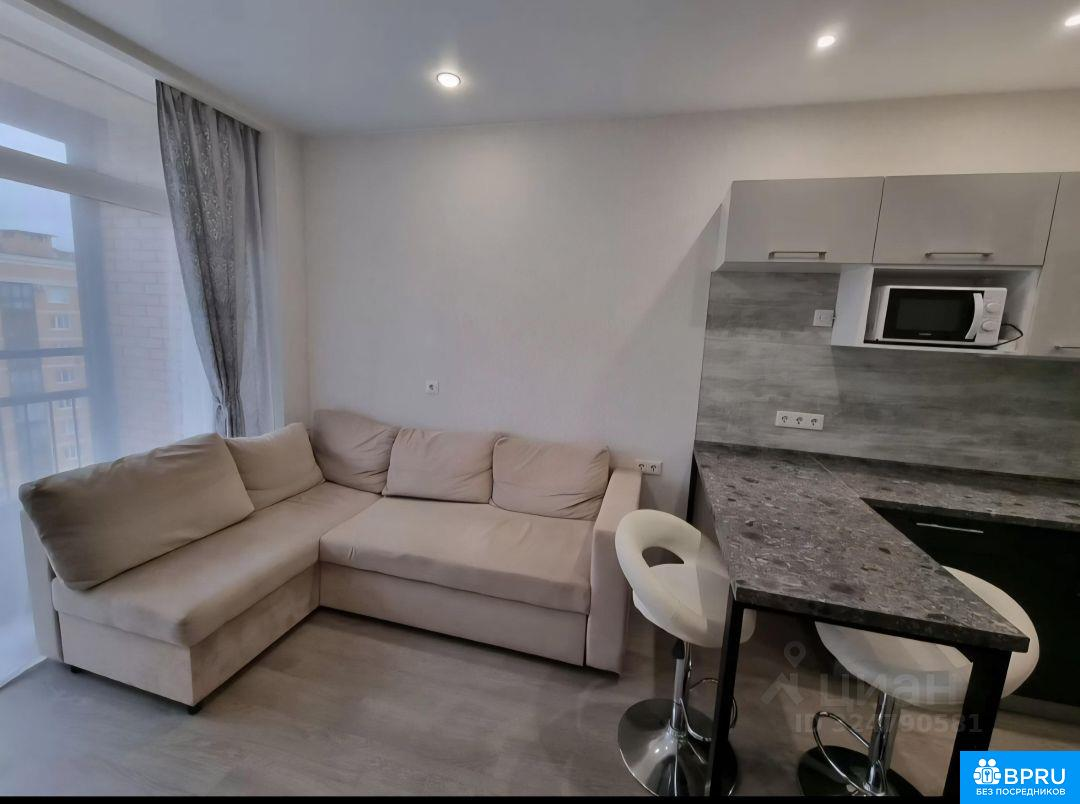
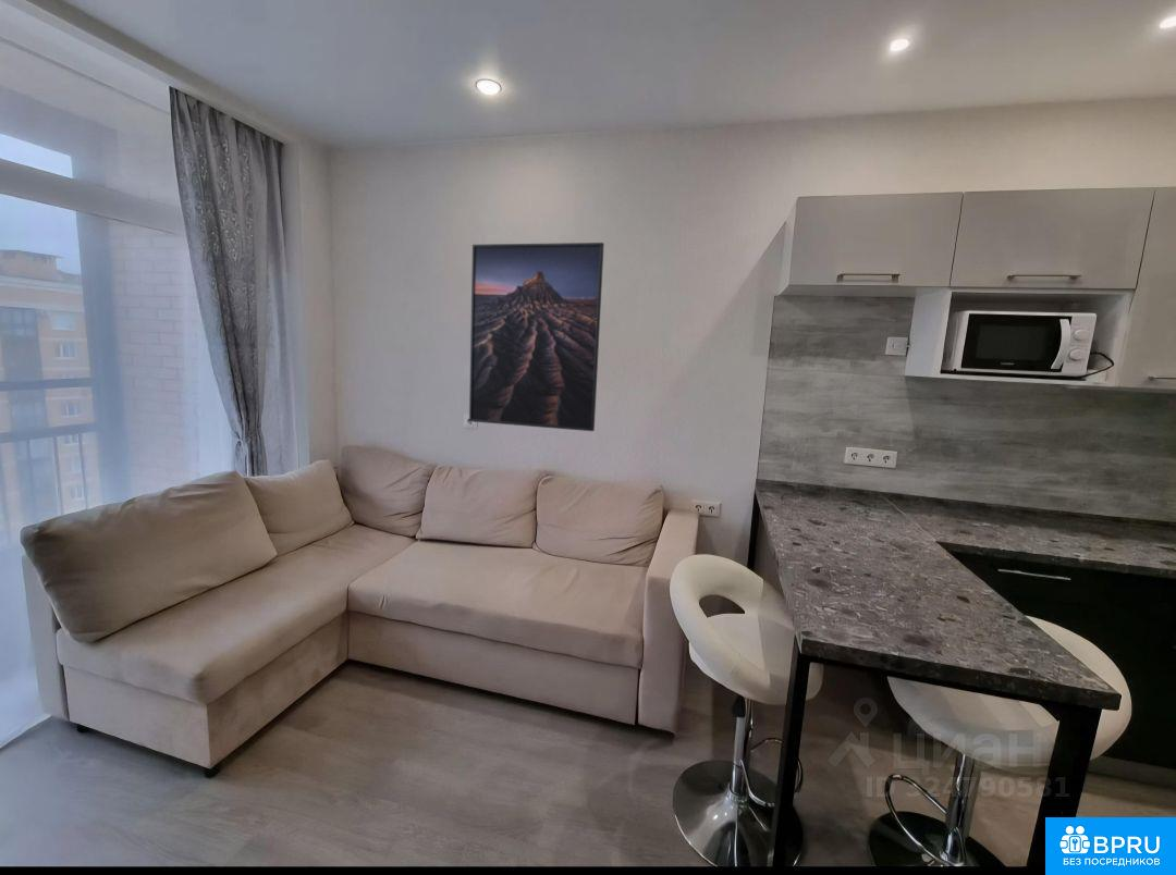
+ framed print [468,242,605,432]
